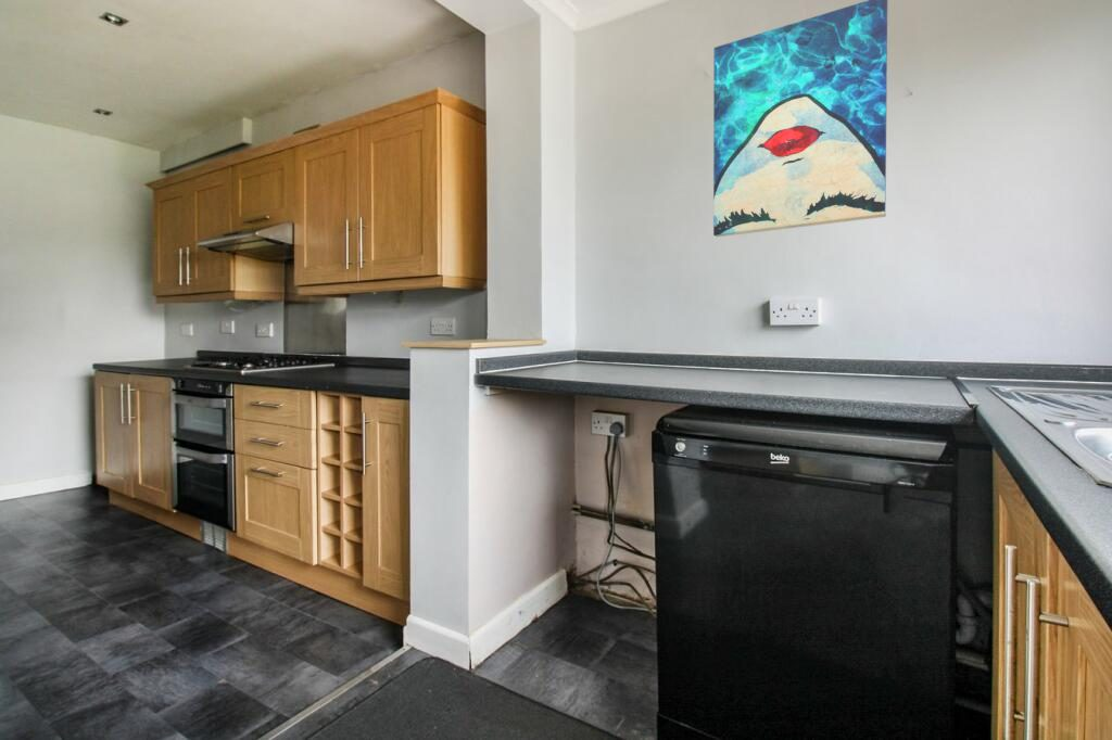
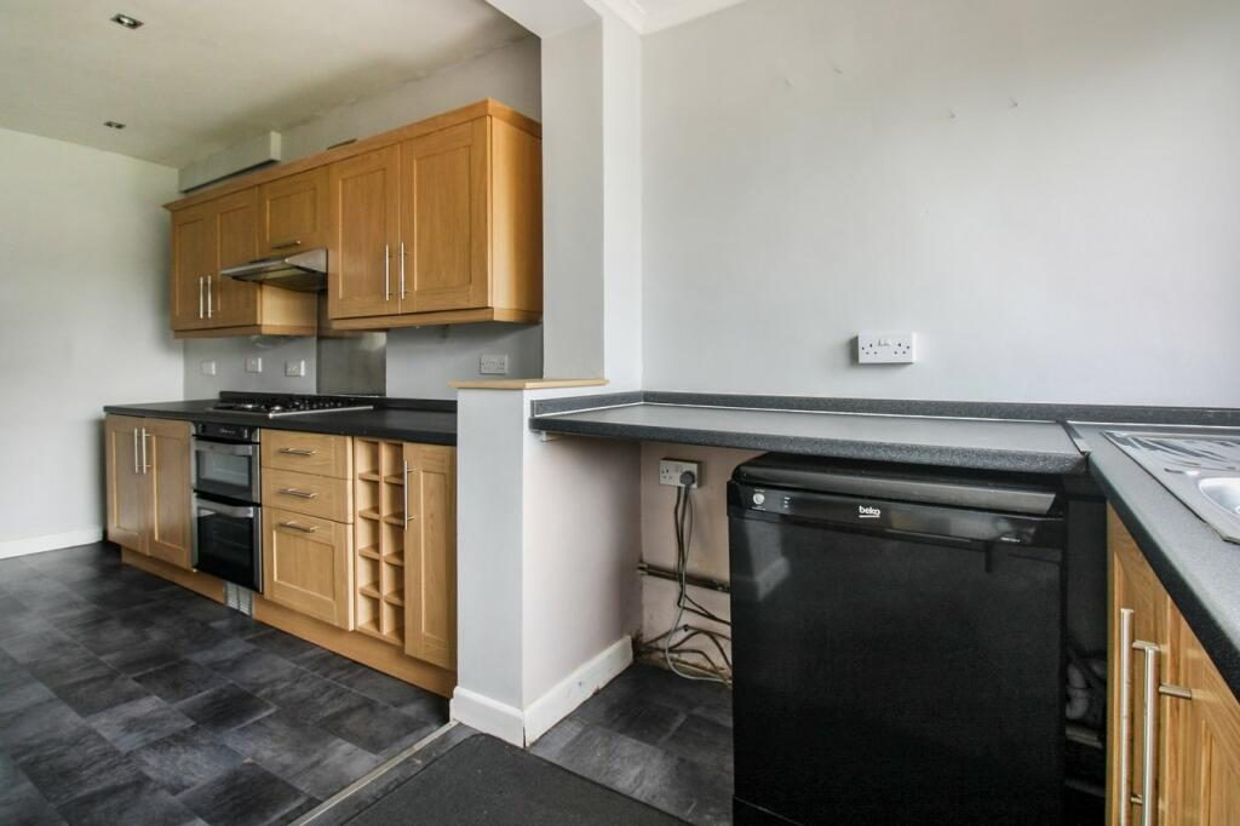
- wall art [712,0,888,238]
